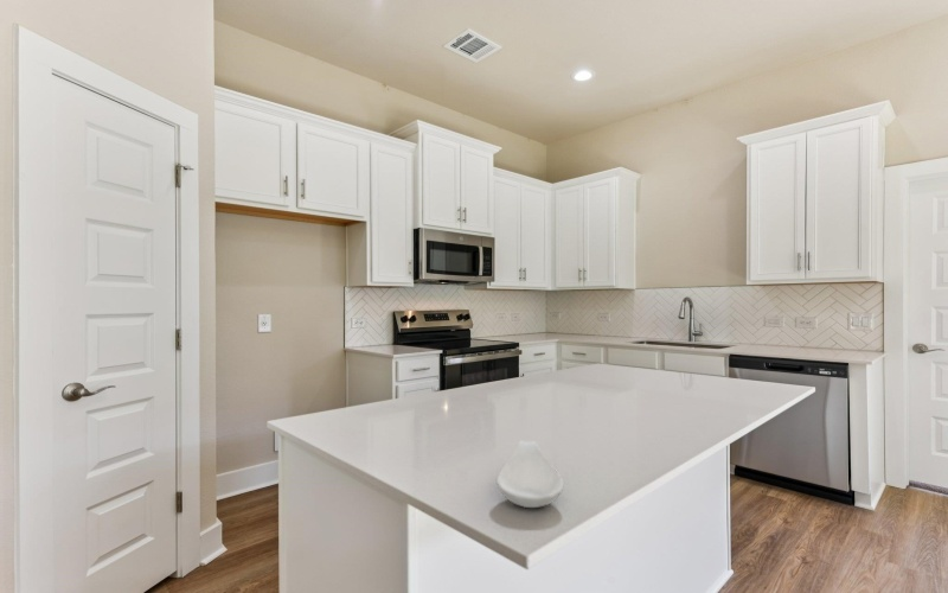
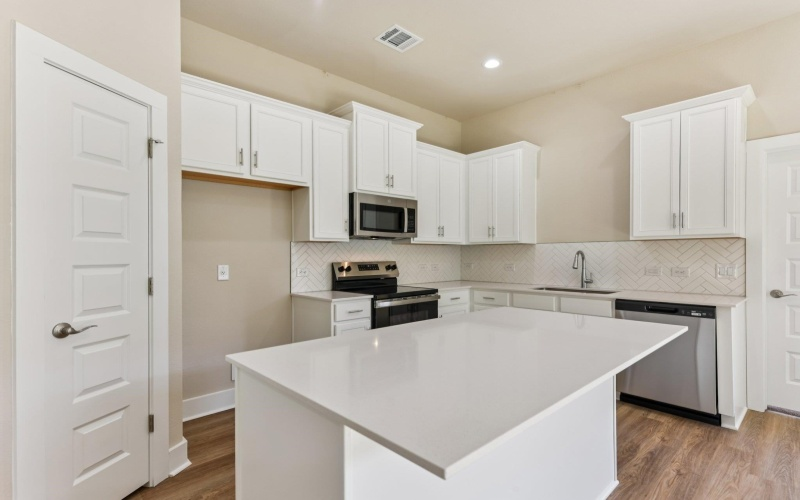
- spoon rest [495,439,564,509]
